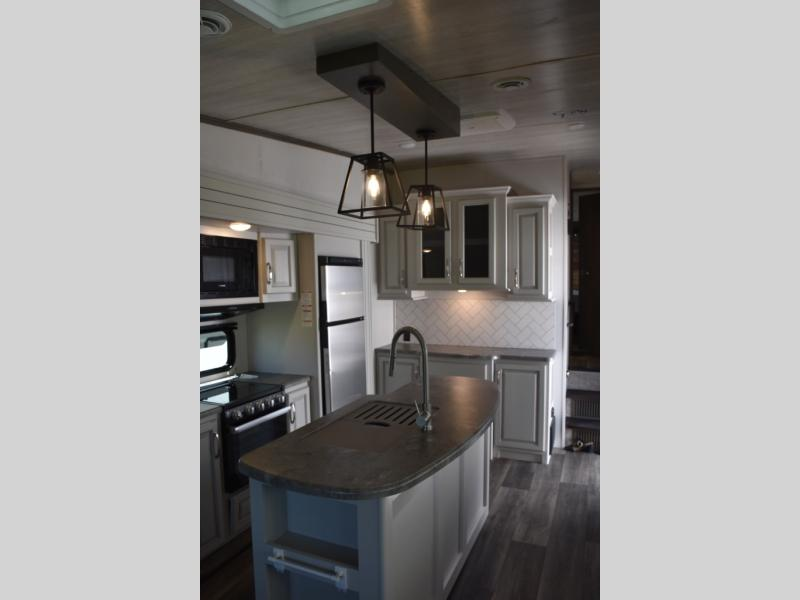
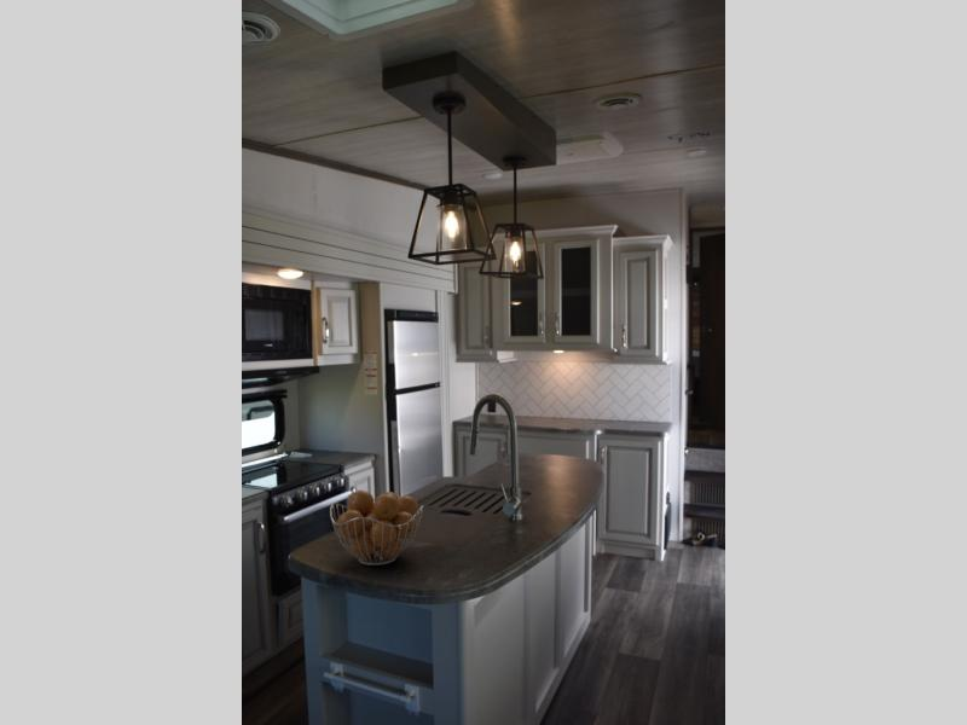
+ fruit basket [329,489,424,567]
